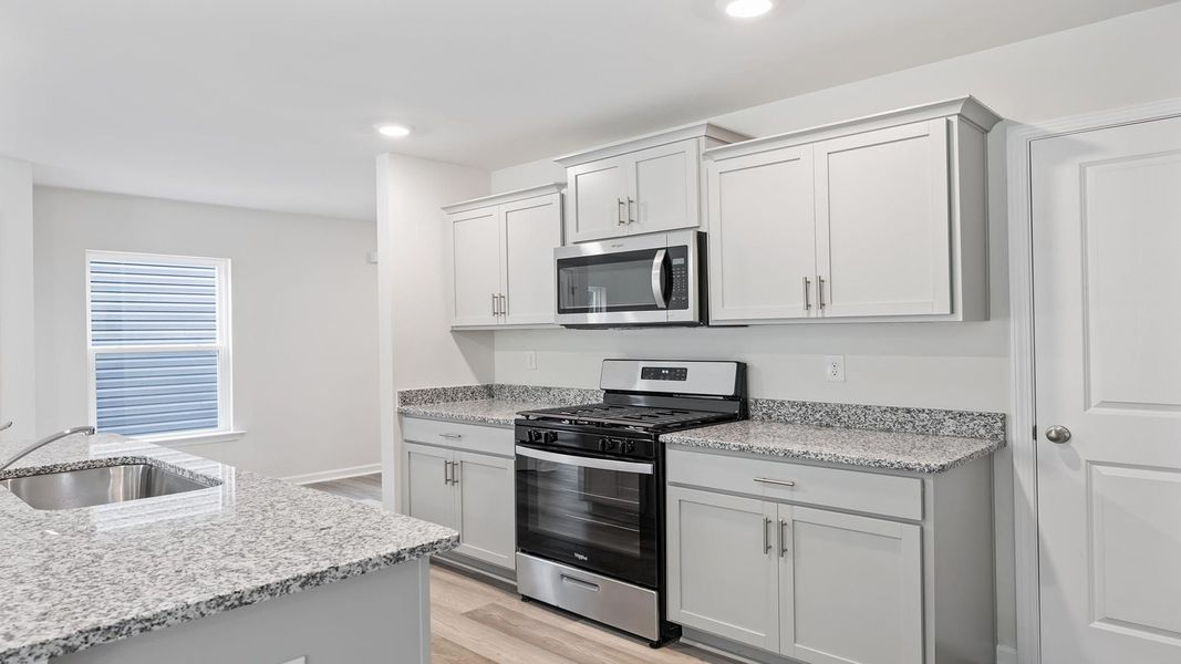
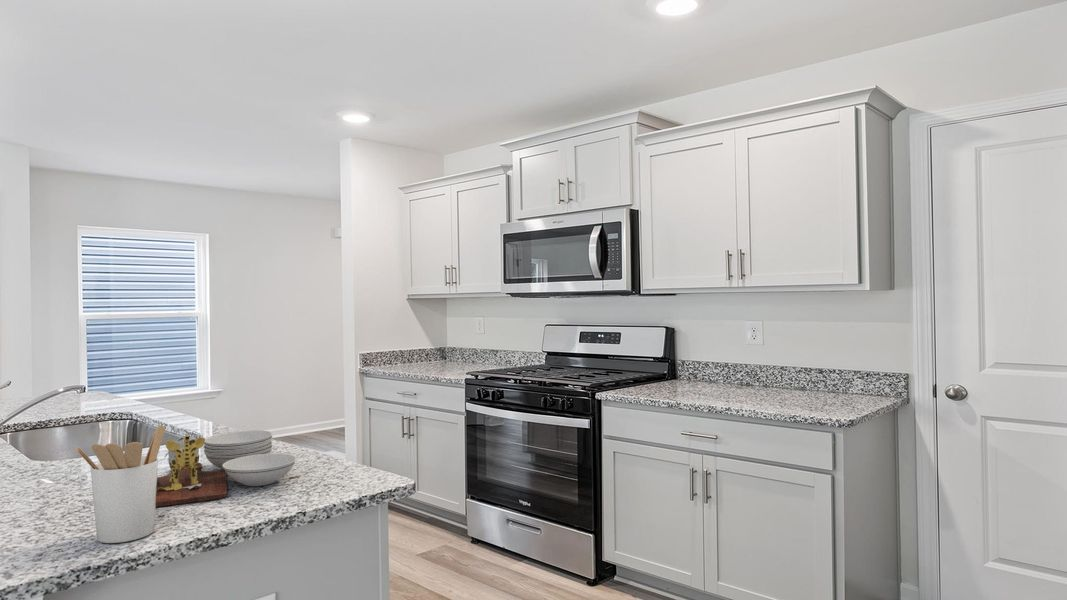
+ utensil holder [75,424,166,544]
+ cutting board [155,429,297,508]
